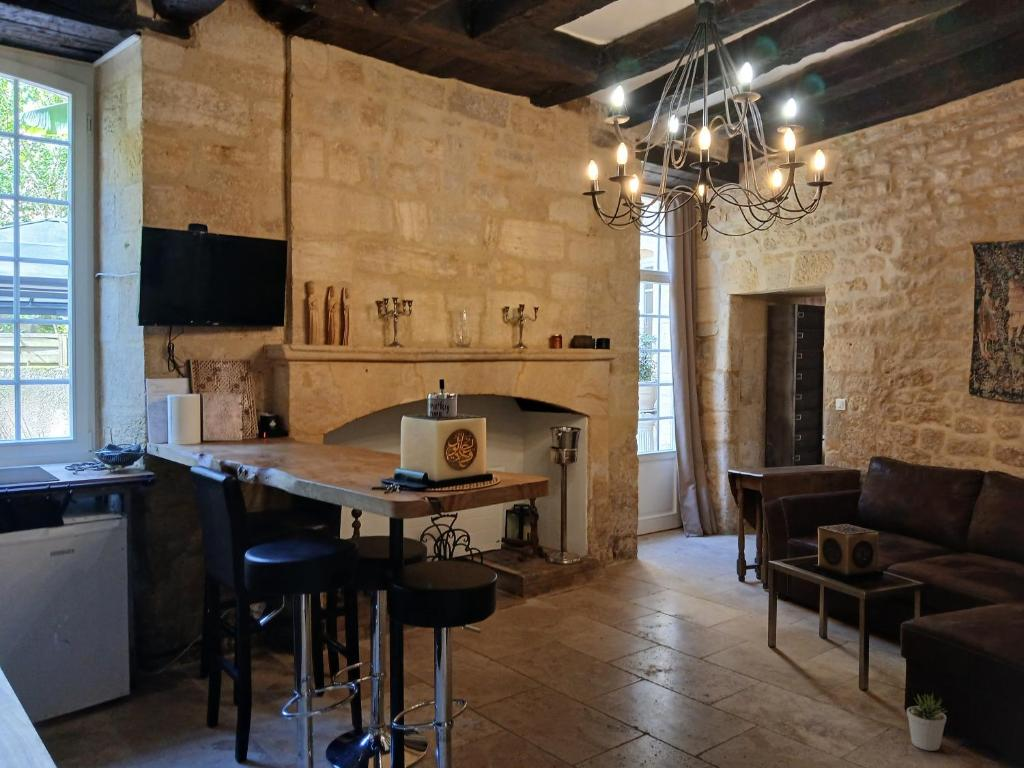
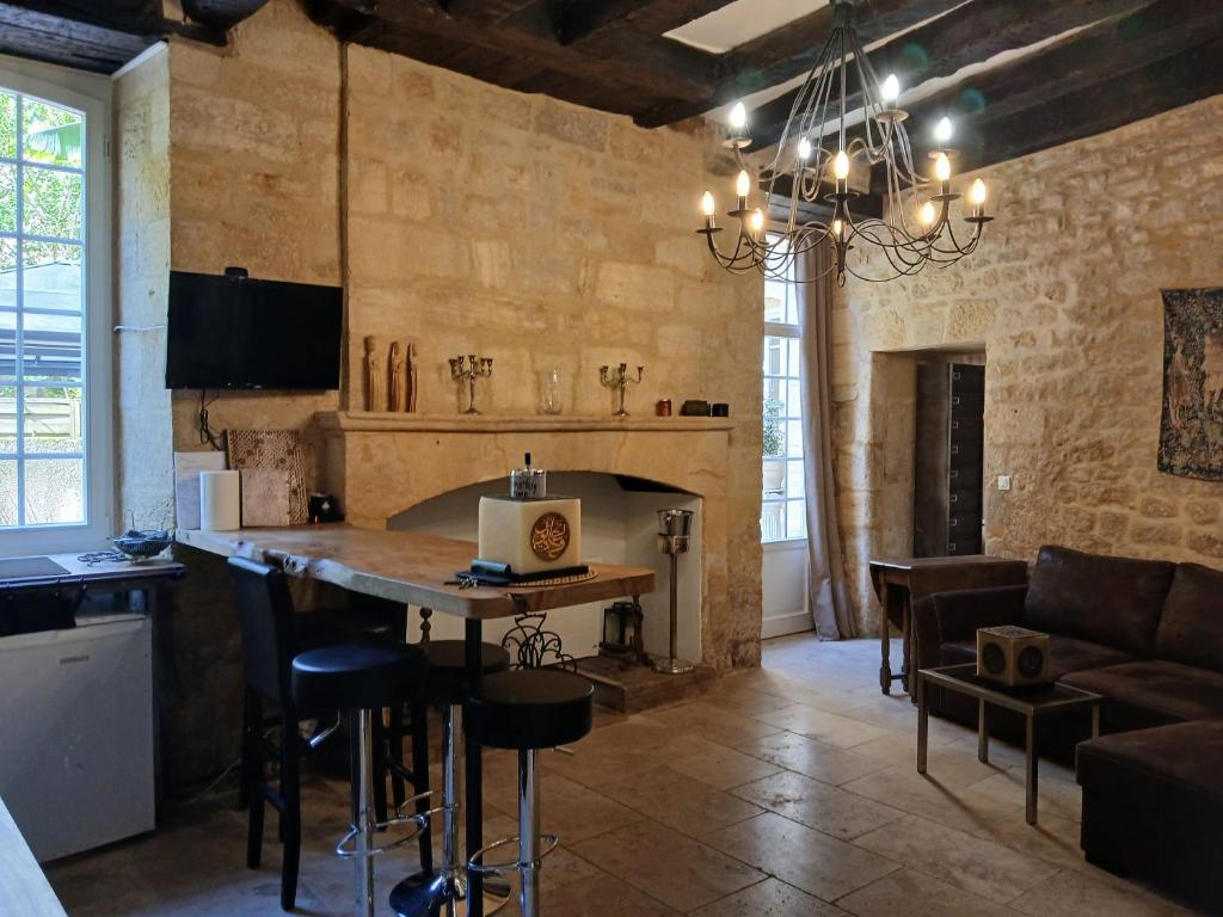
- potted plant [906,692,947,752]
